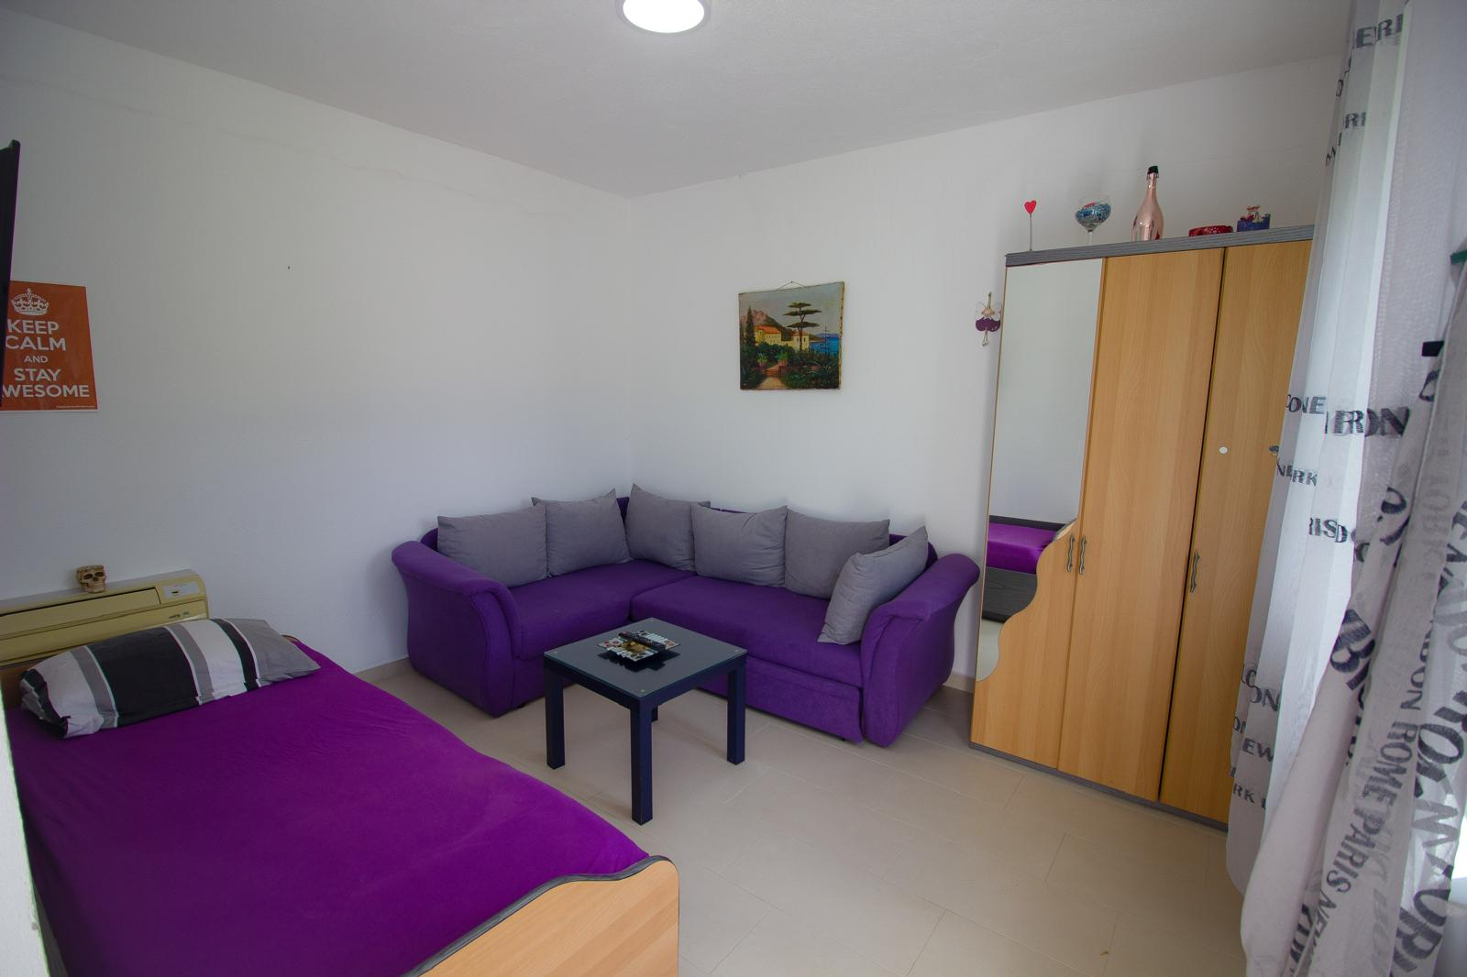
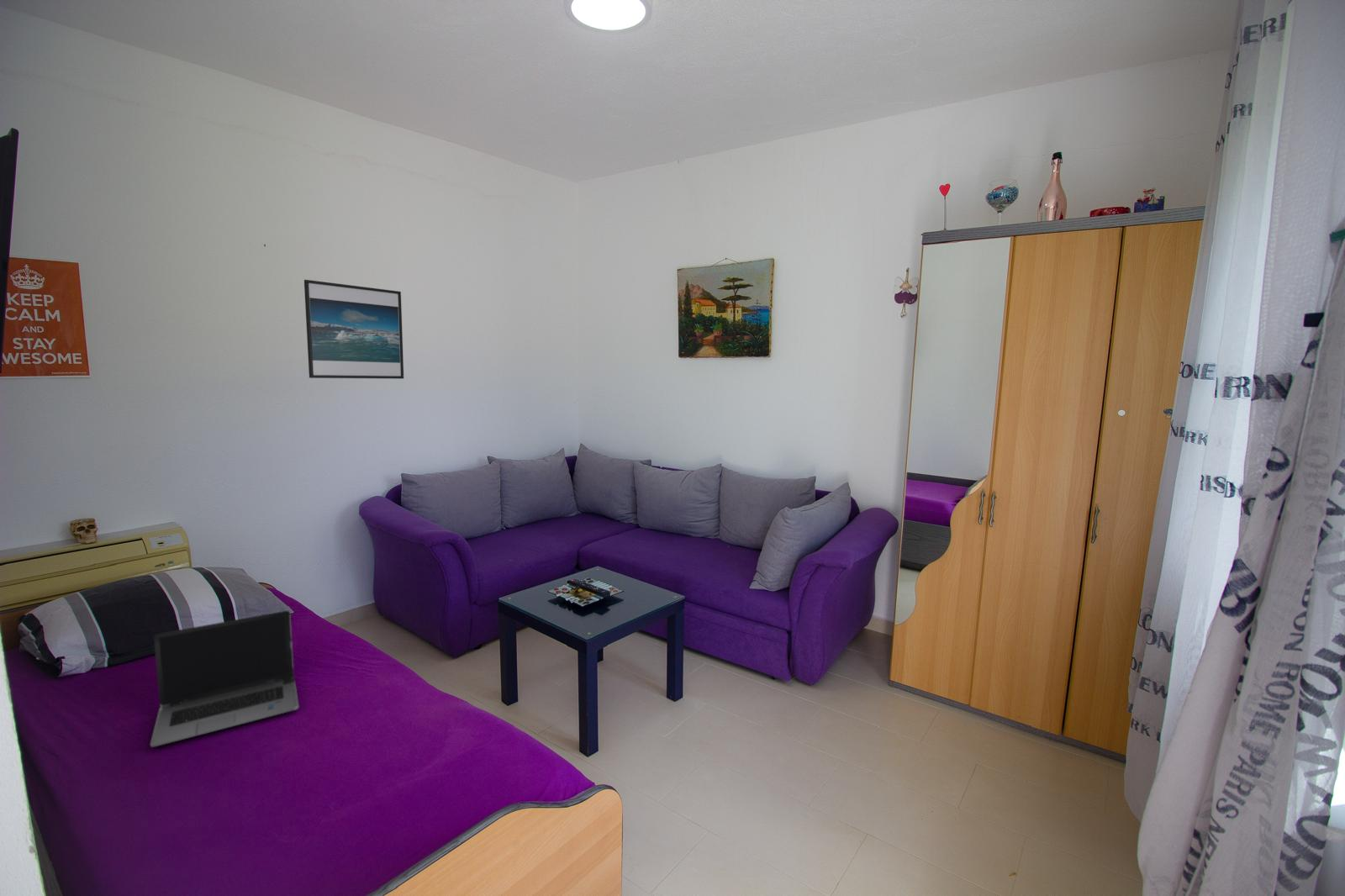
+ laptop computer [150,610,300,748]
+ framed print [303,279,404,380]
